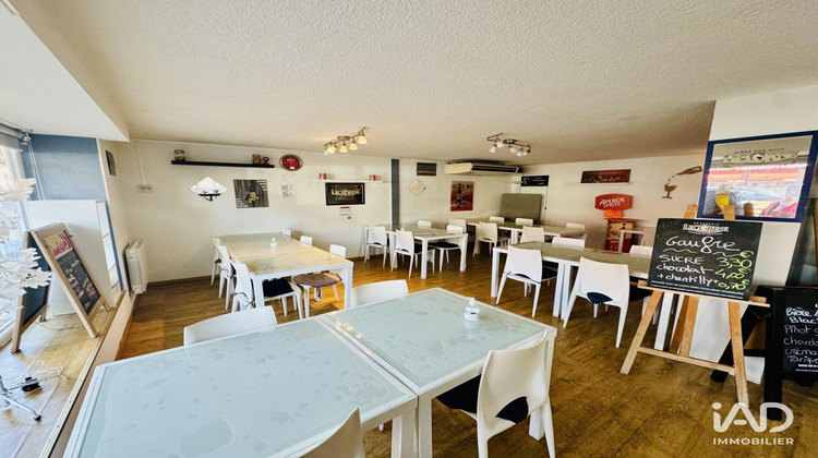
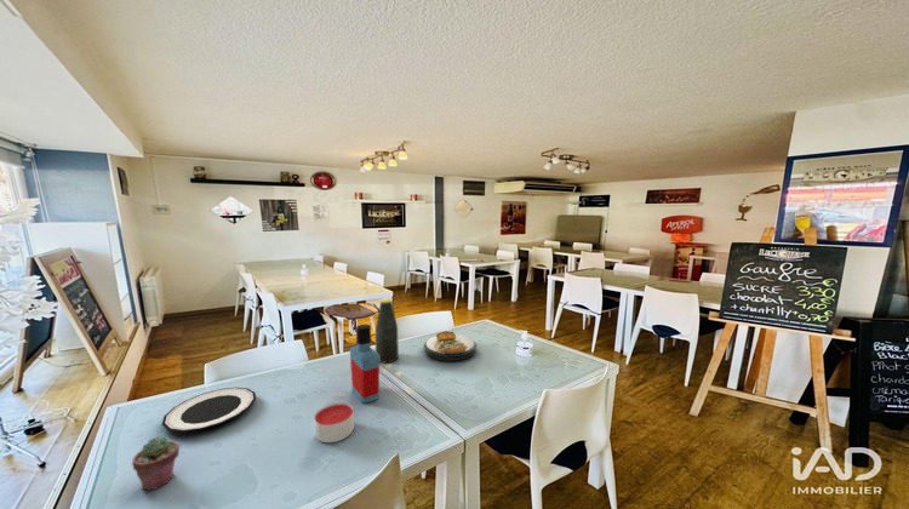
+ plate [423,330,478,362]
+ bottle [349,324,381,405]
+ bottle [375,297,400,364]
+ potted succulent [131,435,181,492]
+ candle [314,402,355,444]
+ plate [161,387,257,434]
